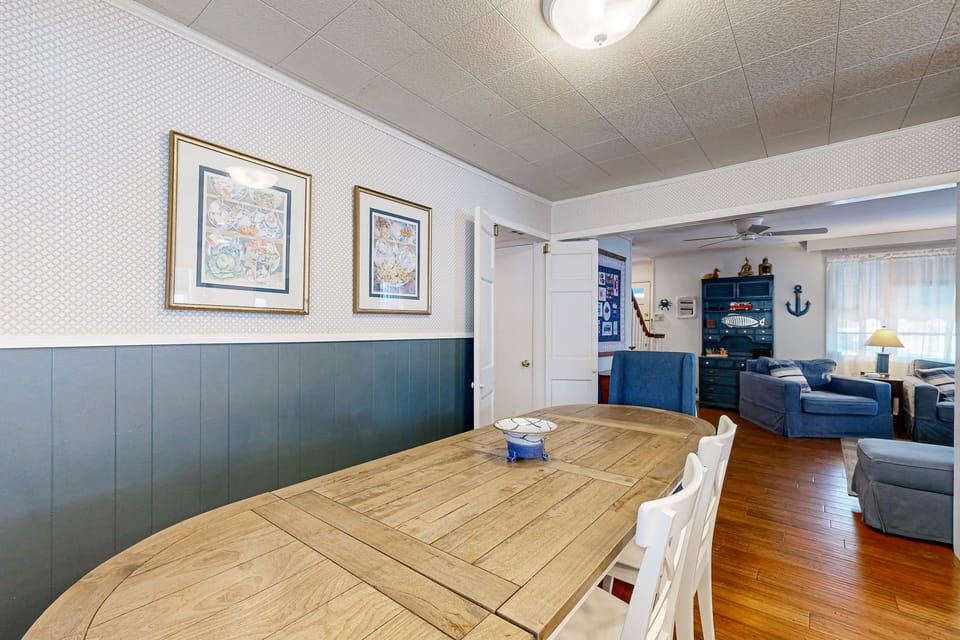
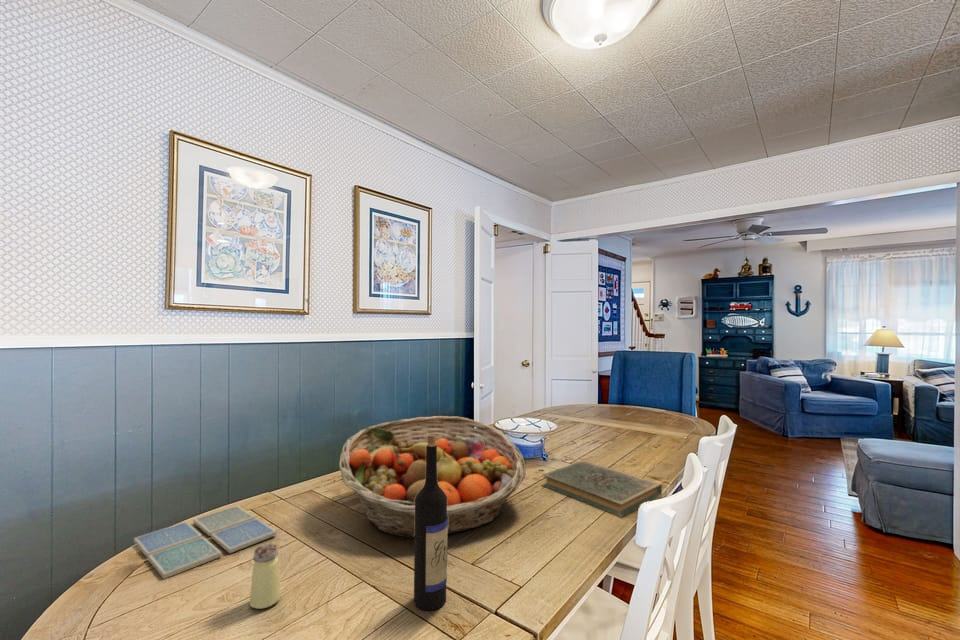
+ book [542,459,663,518]
+ fruit basket [338,415,527,539]
+ saltshaker [249,542,282,610]
+ wine bottle [413,435,448,611]
+ drink coaster [133,504,278,580]
